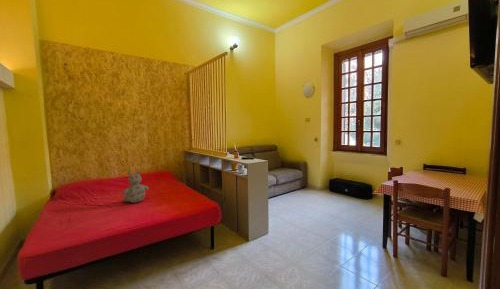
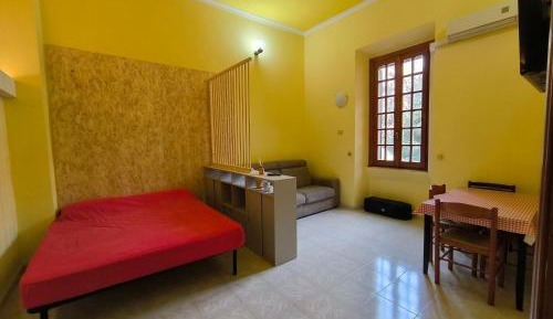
- stuffed bear [121,170,150,204]
